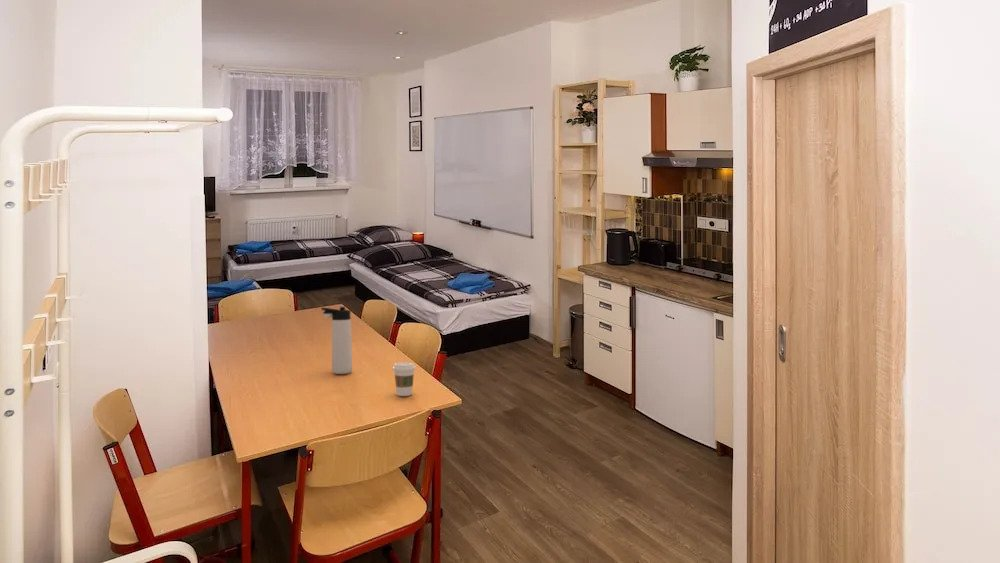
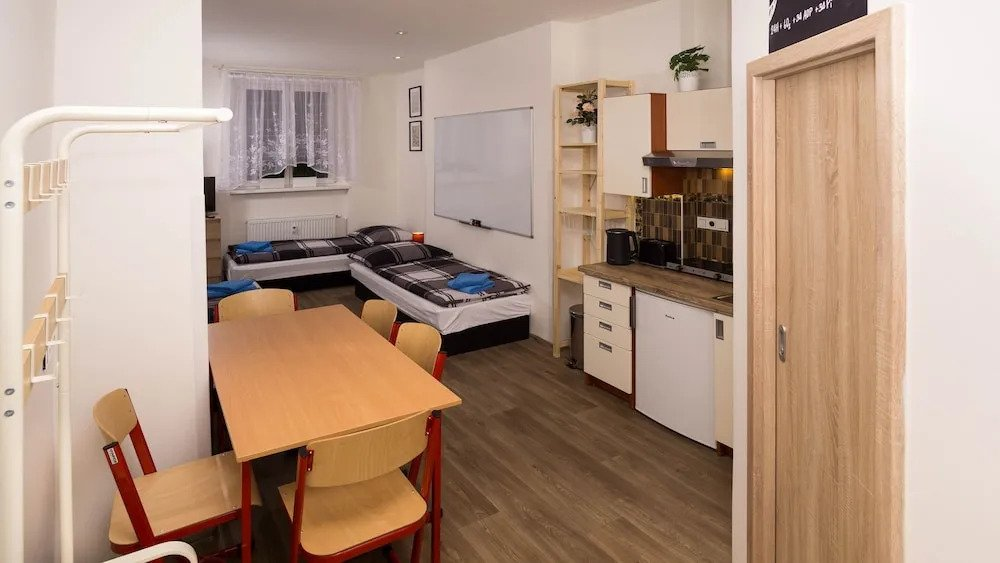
- thermos bottle [320,306,353,375]
- coffee cup [392,362,417,397]
